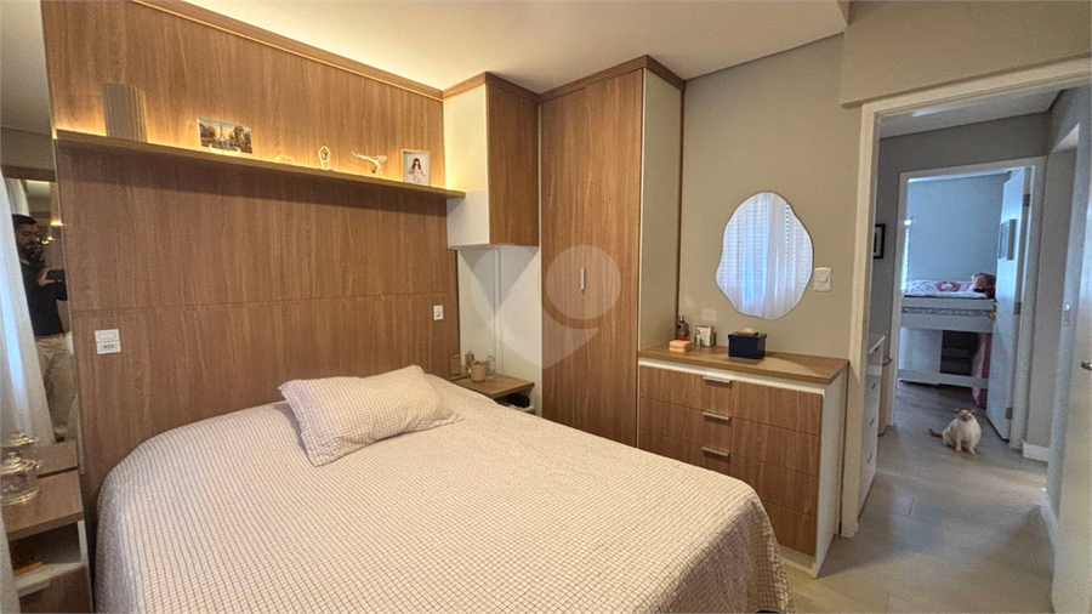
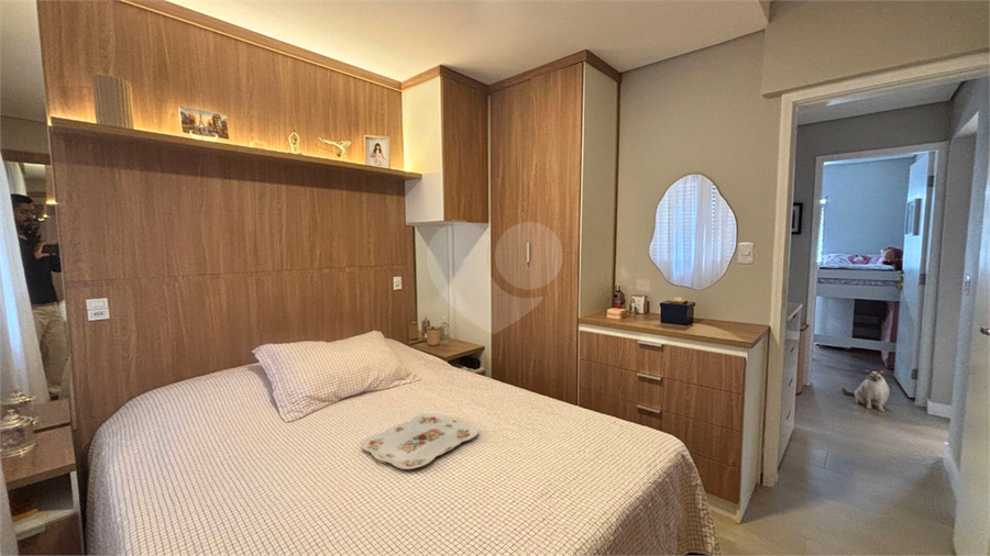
+ serving tray [360,412,480,470]
